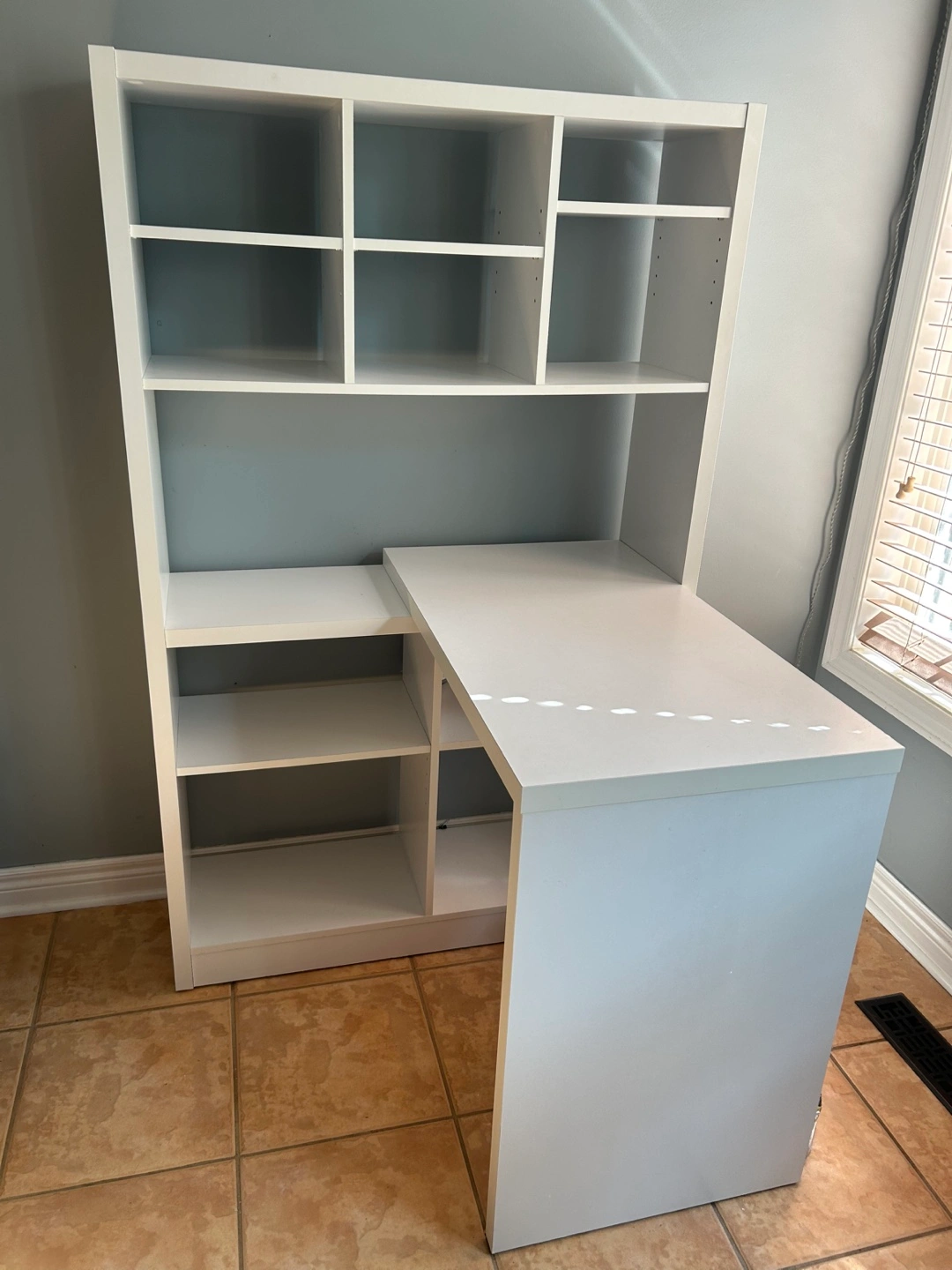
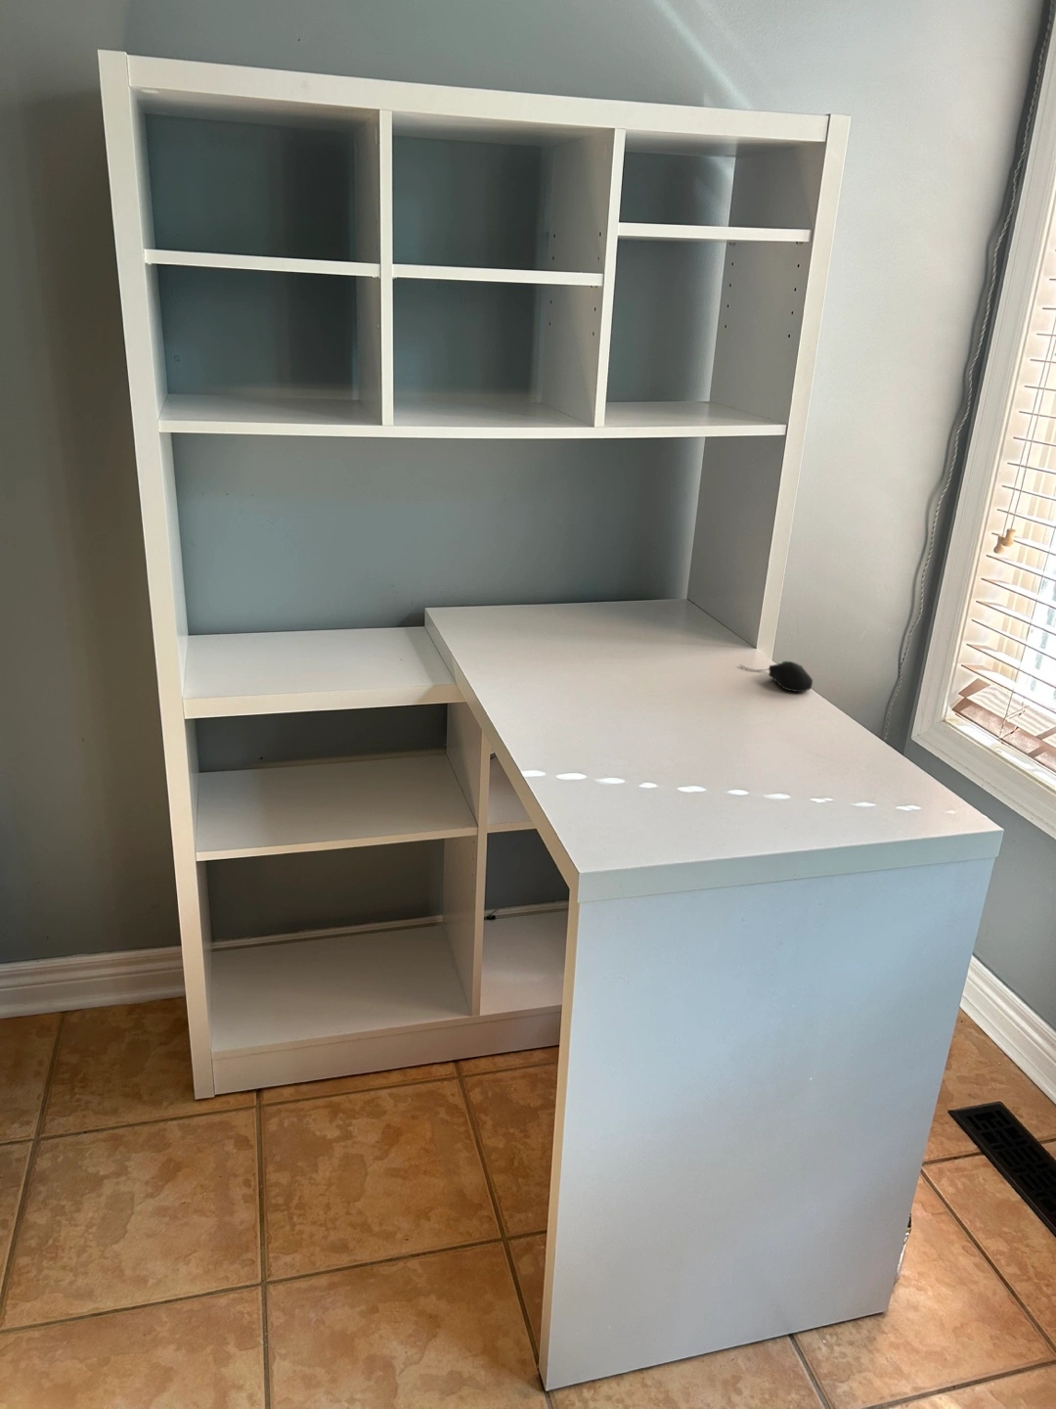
+ computer mouse [739,660,813,692]
